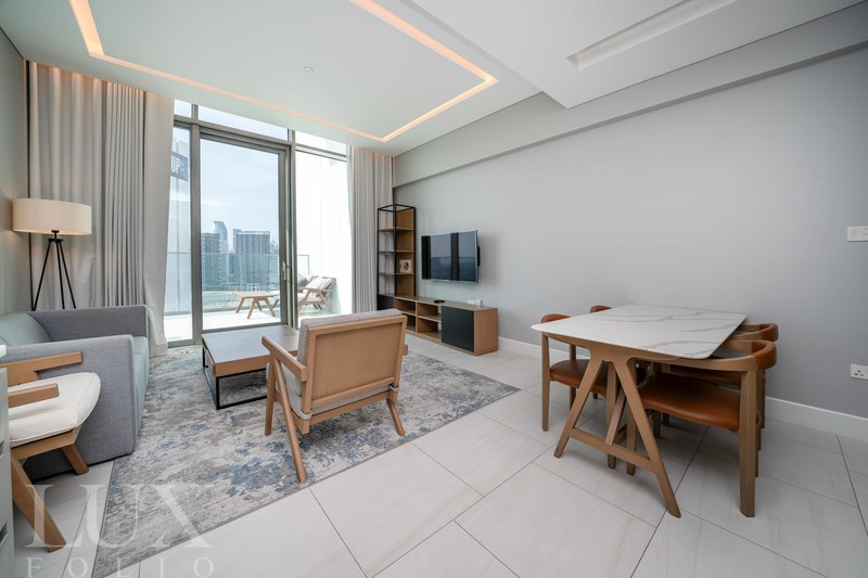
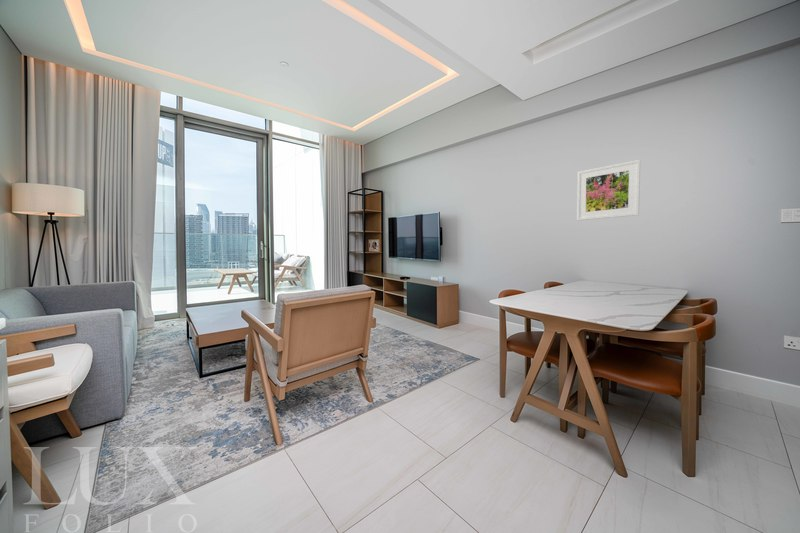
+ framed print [576,159,641,222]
